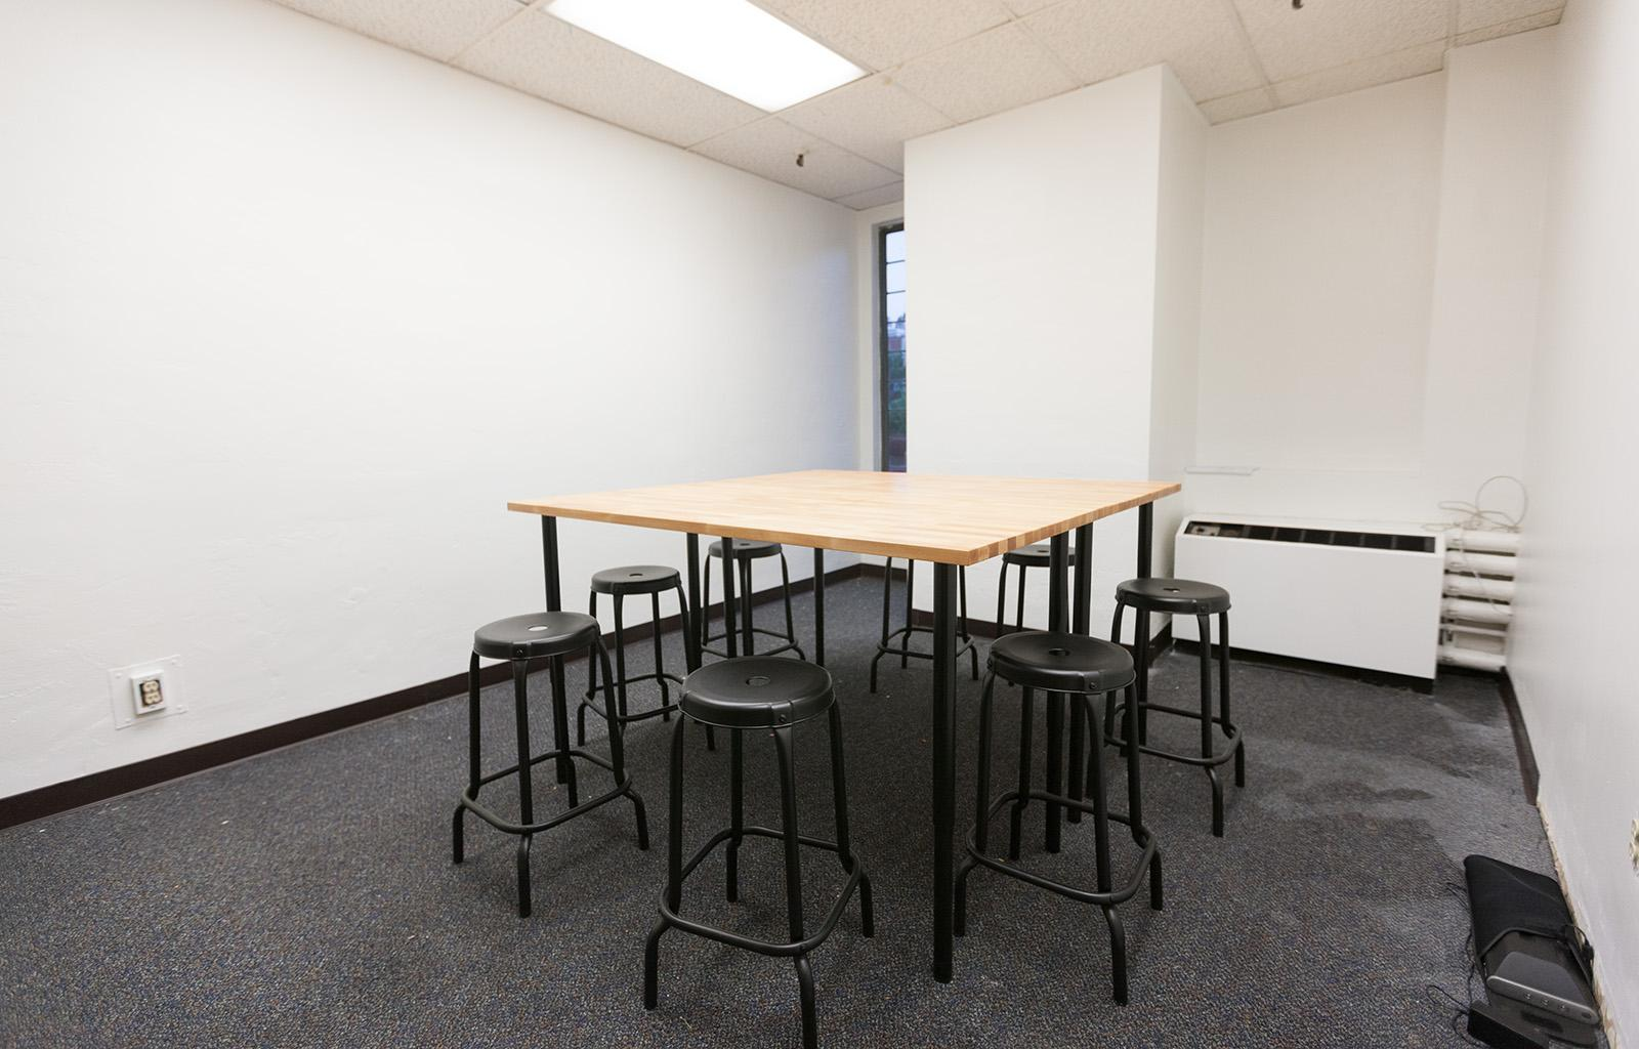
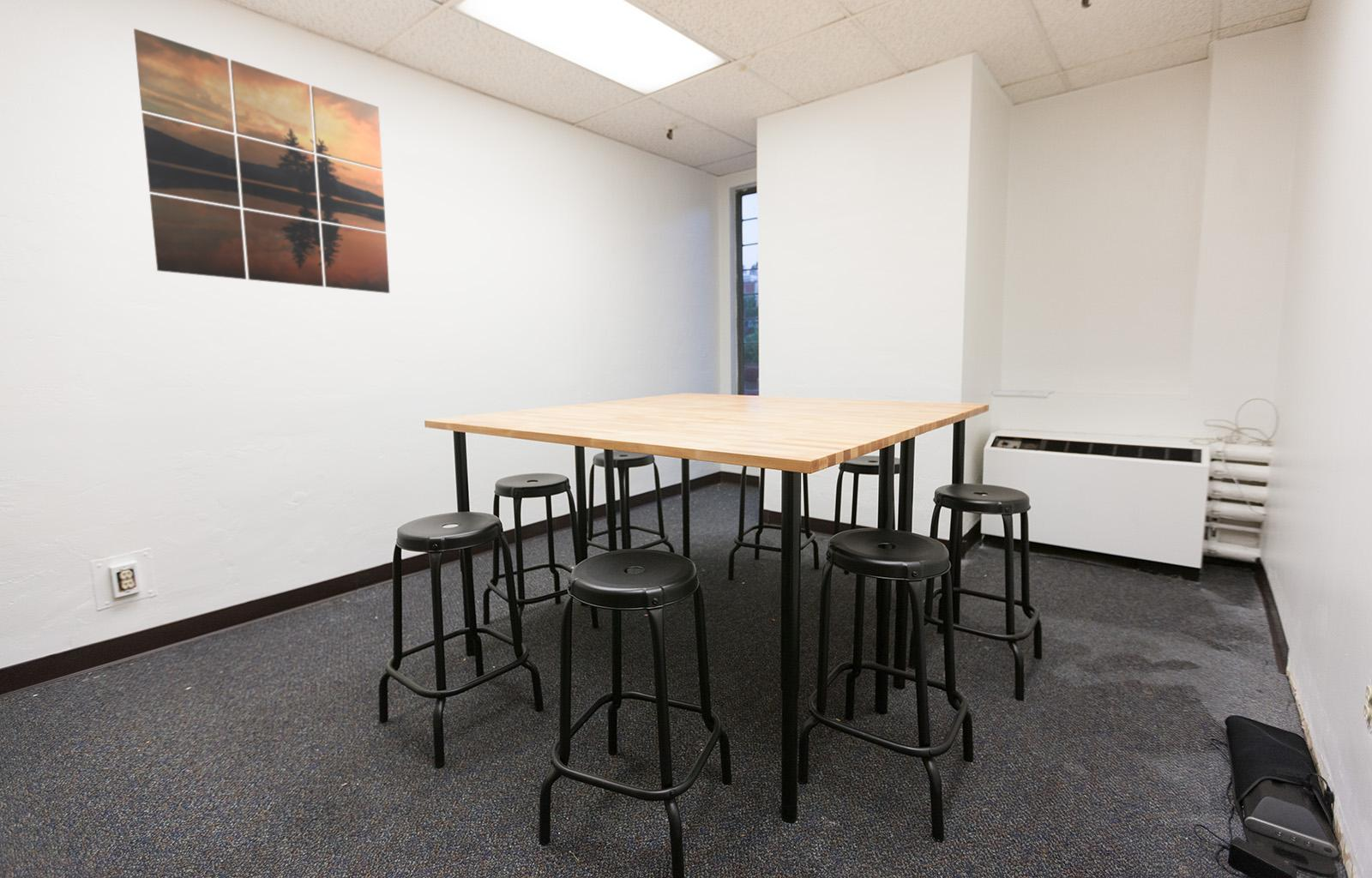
+ wall art [133,28,390,294]
